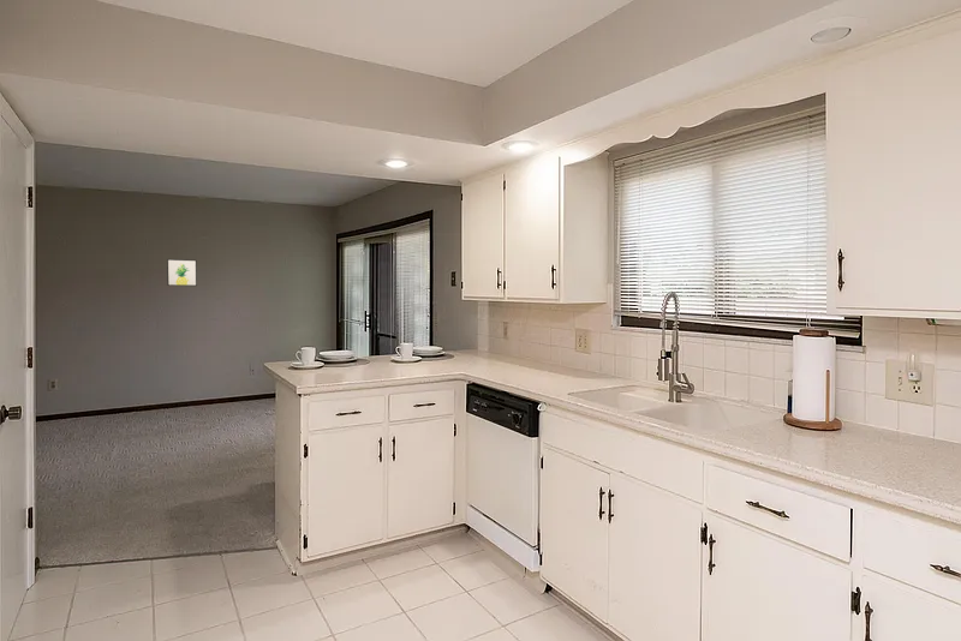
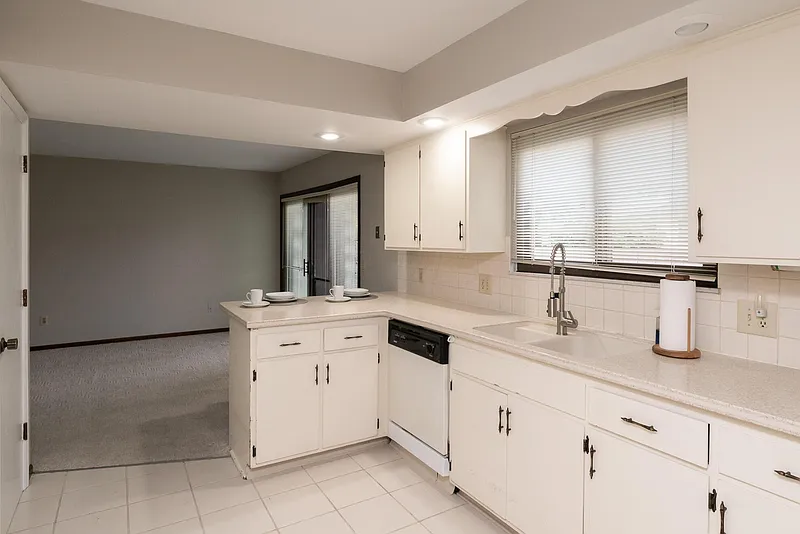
- wall art [166,258,198,287]
